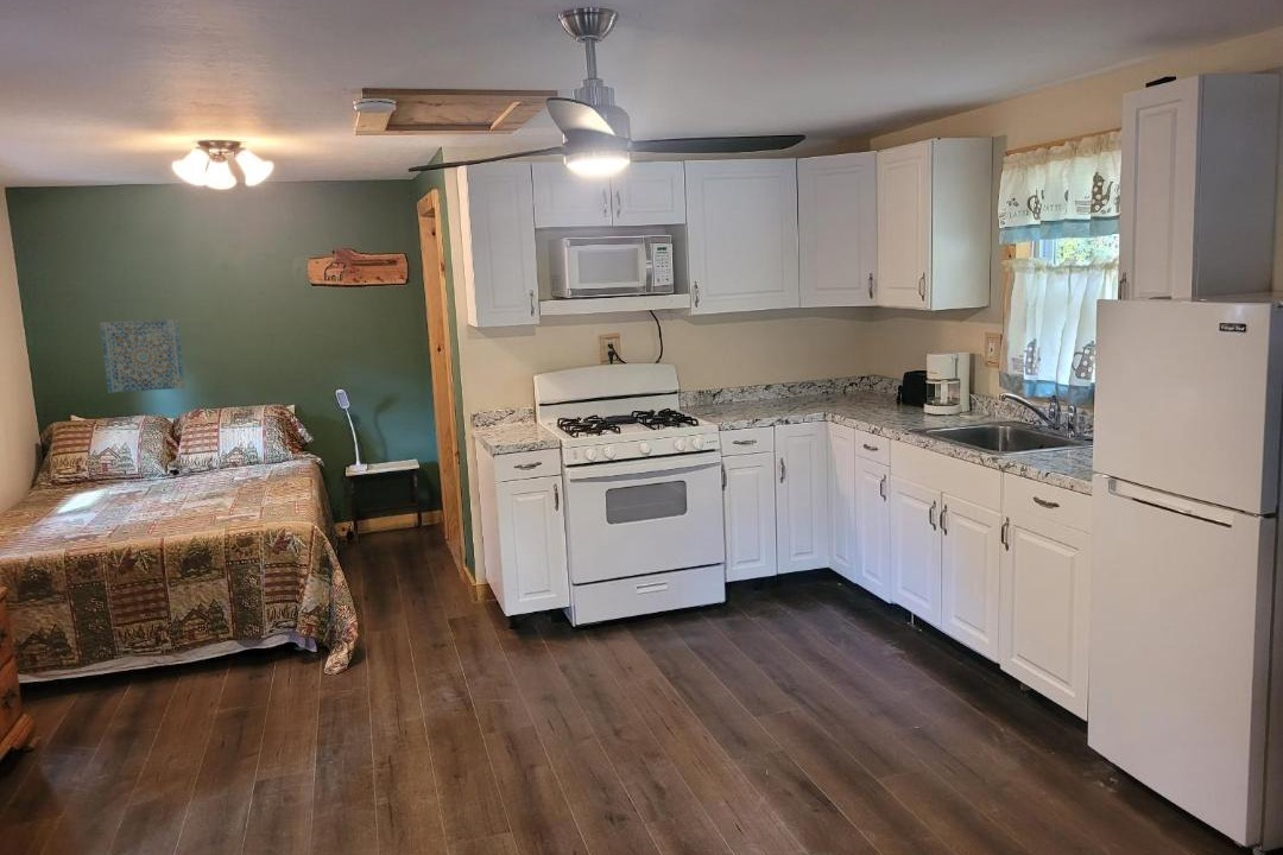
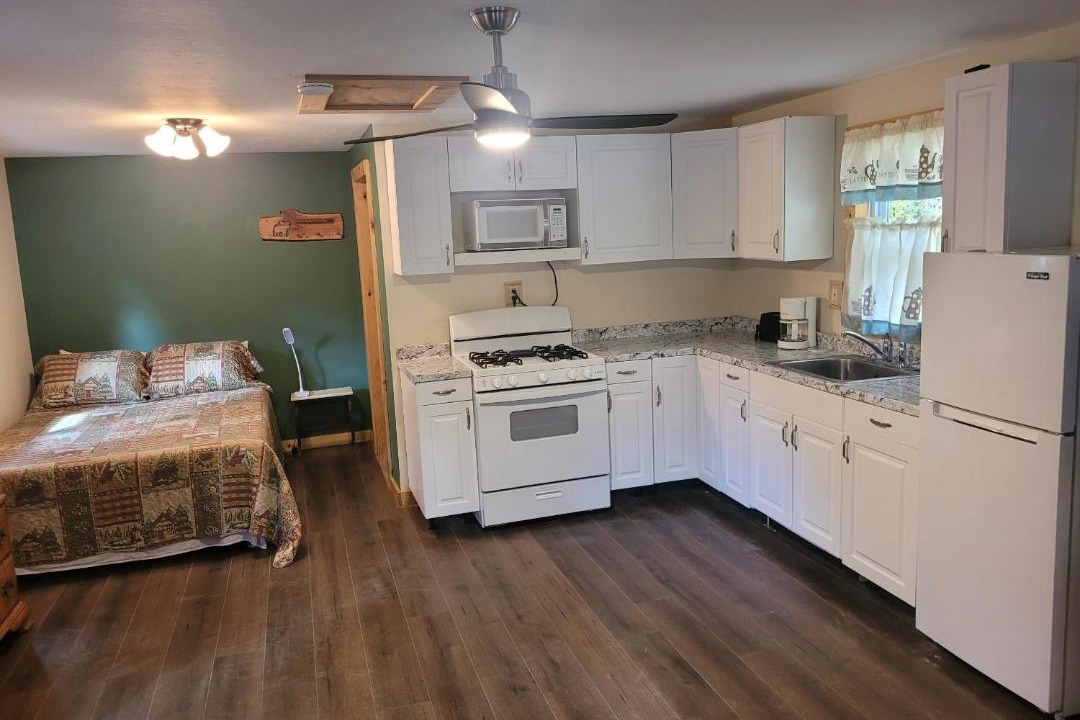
- wall art [99,318,187,394]
